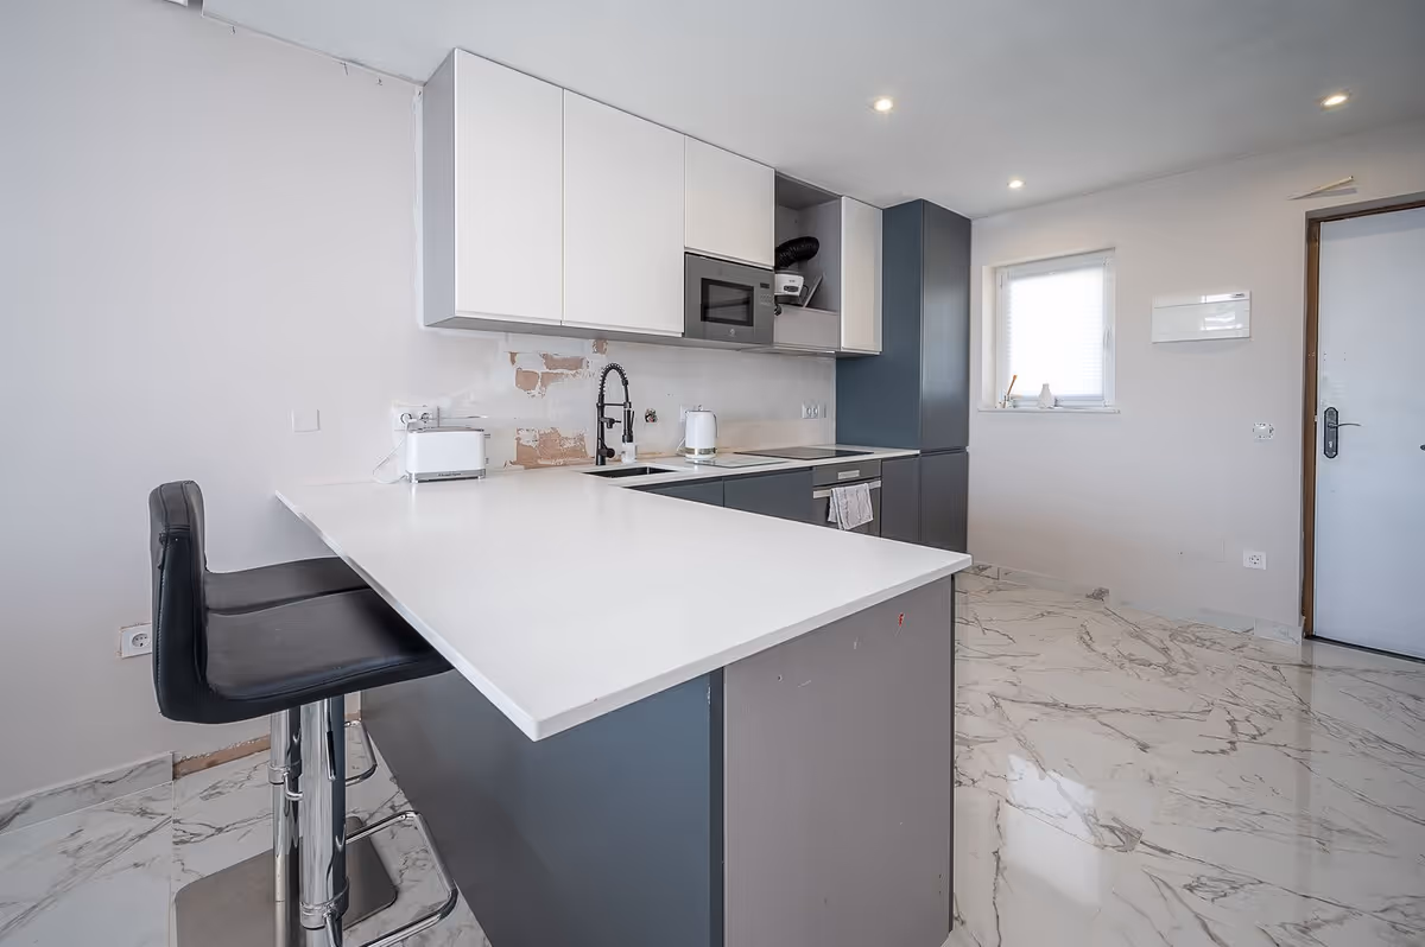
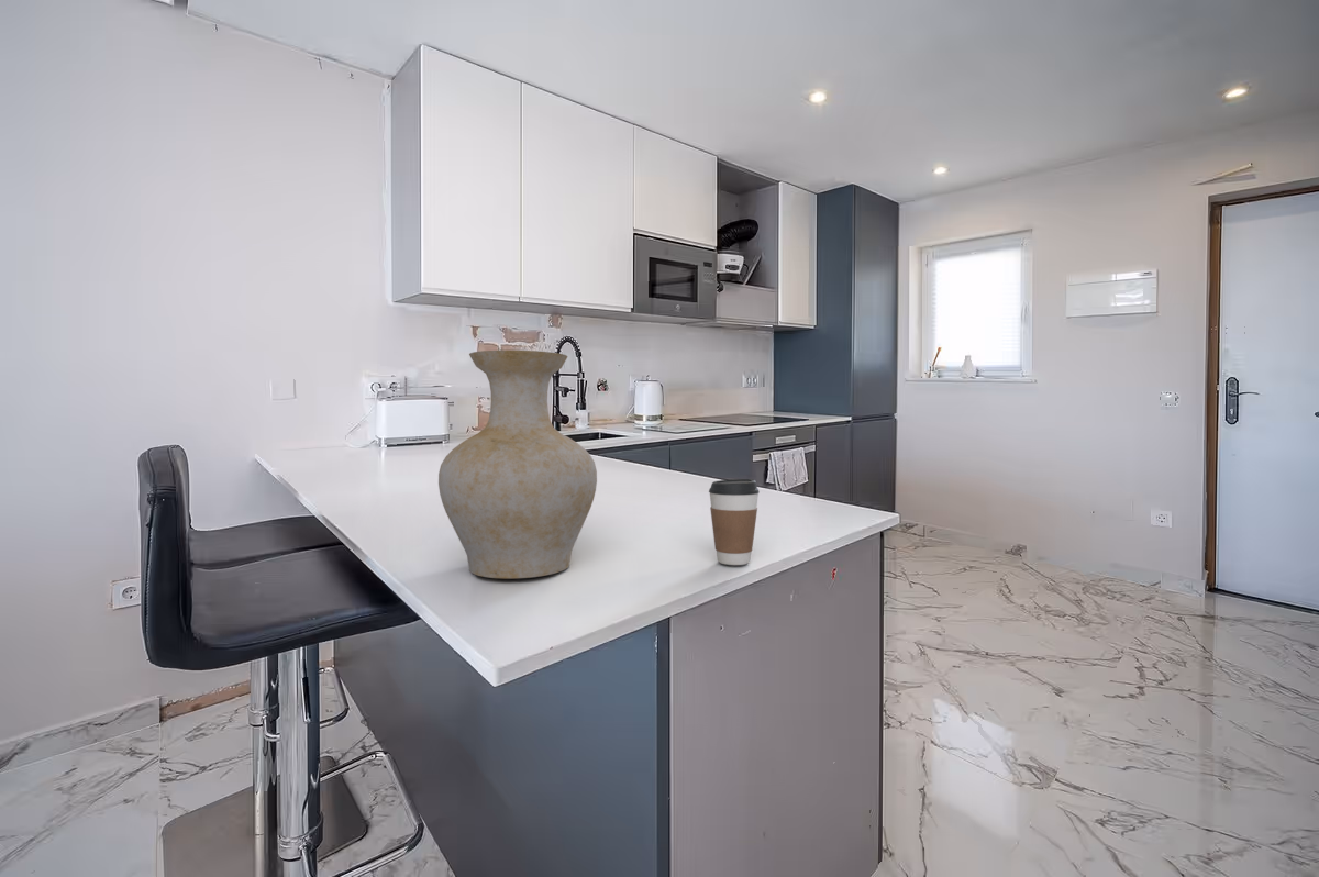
+ coffee cup [708,478,761,566]
+ vase [437,349,598,579]
